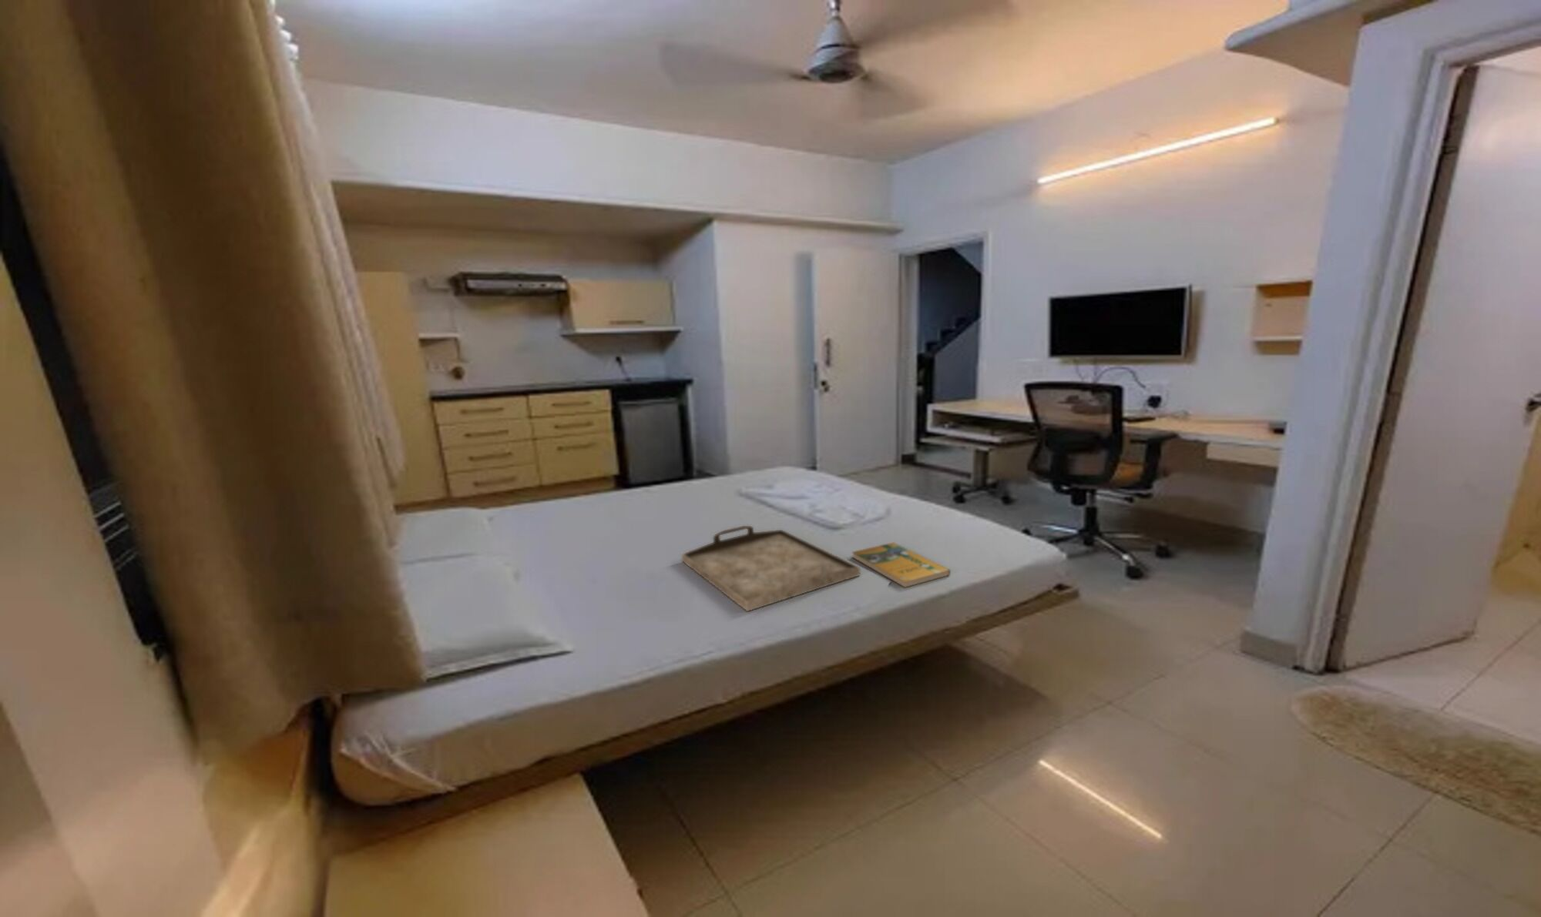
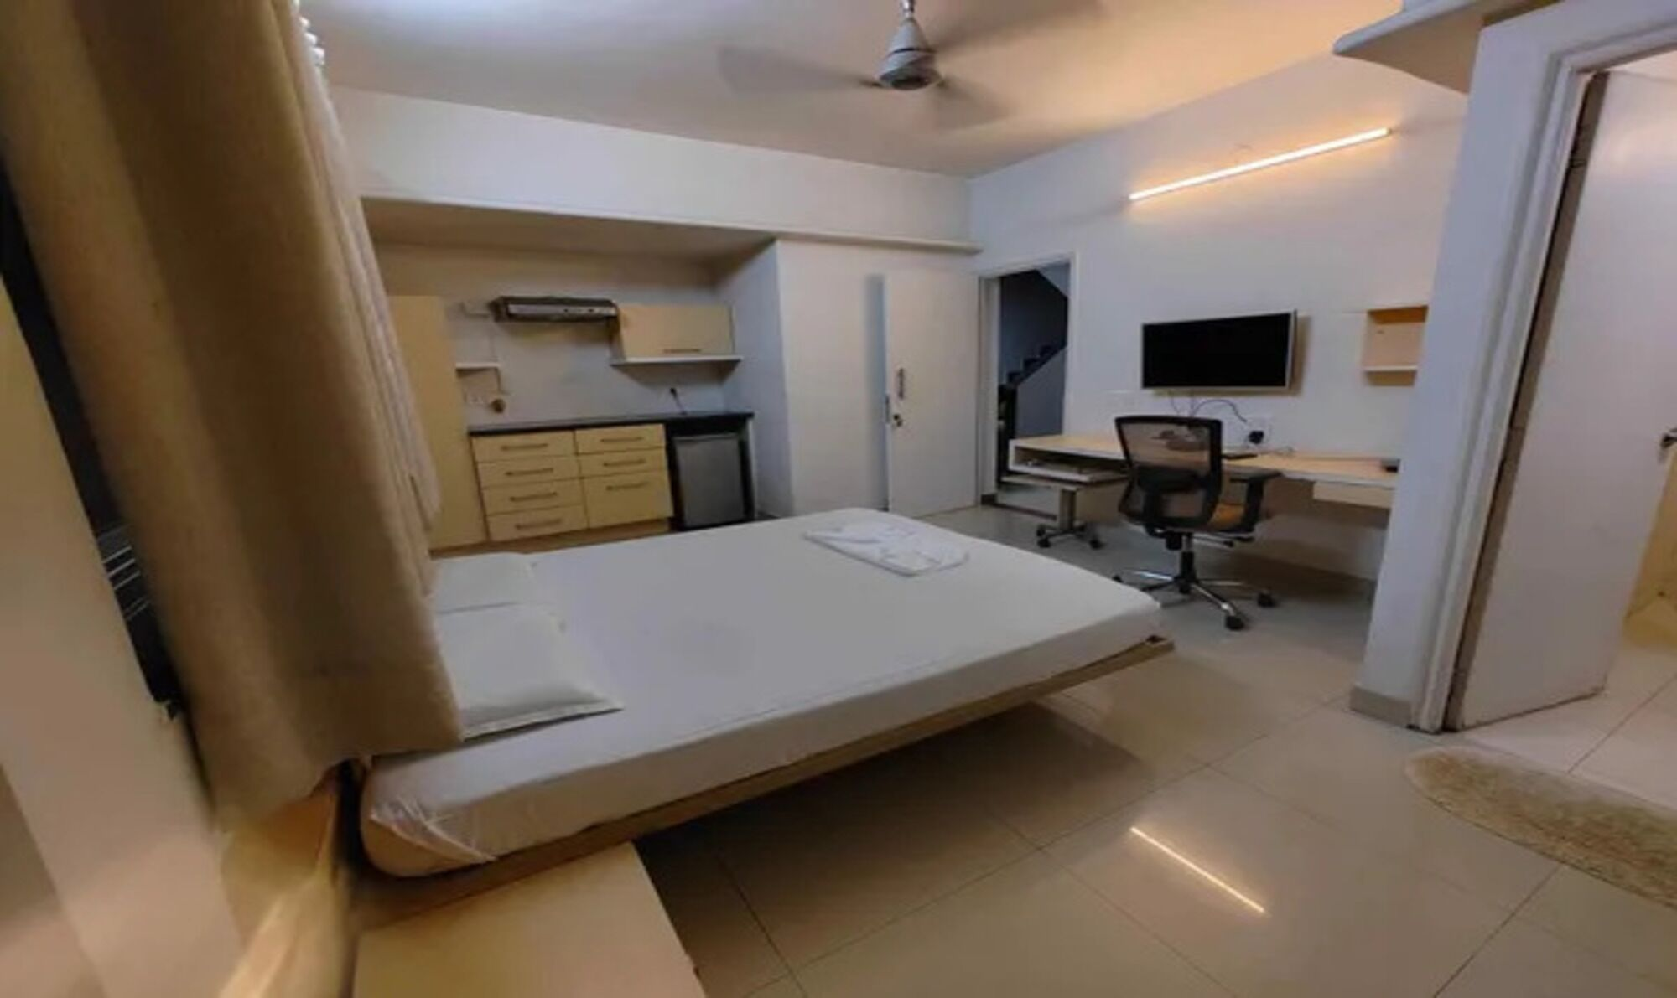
- serving tray [681,525,861,612]
- booklet [851,543,951,588]
